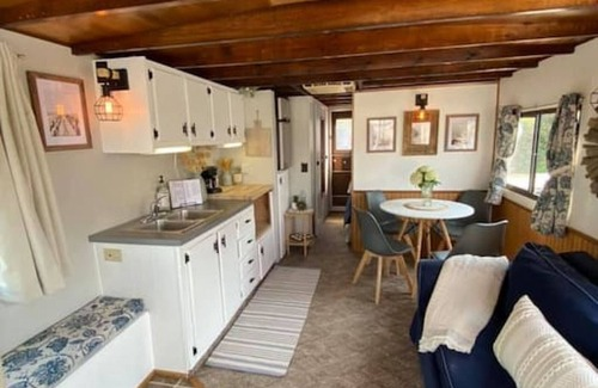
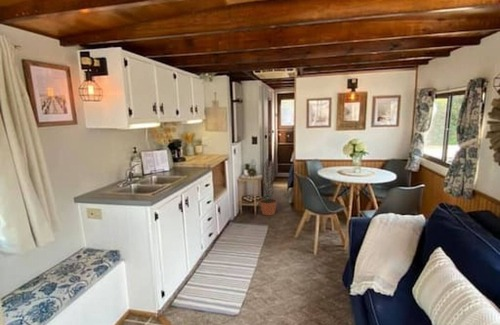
+ decorative plant [258,154,278,216]
